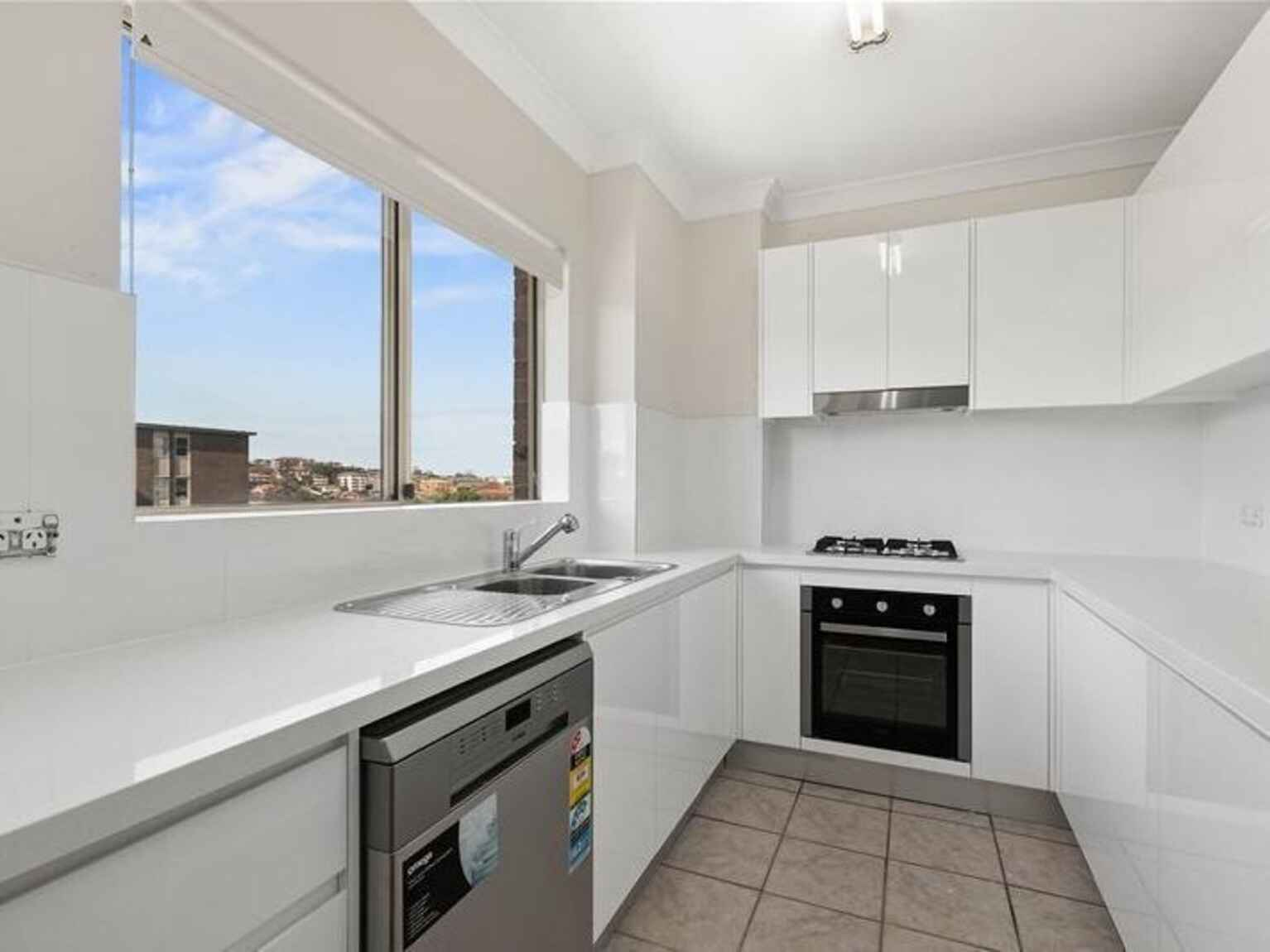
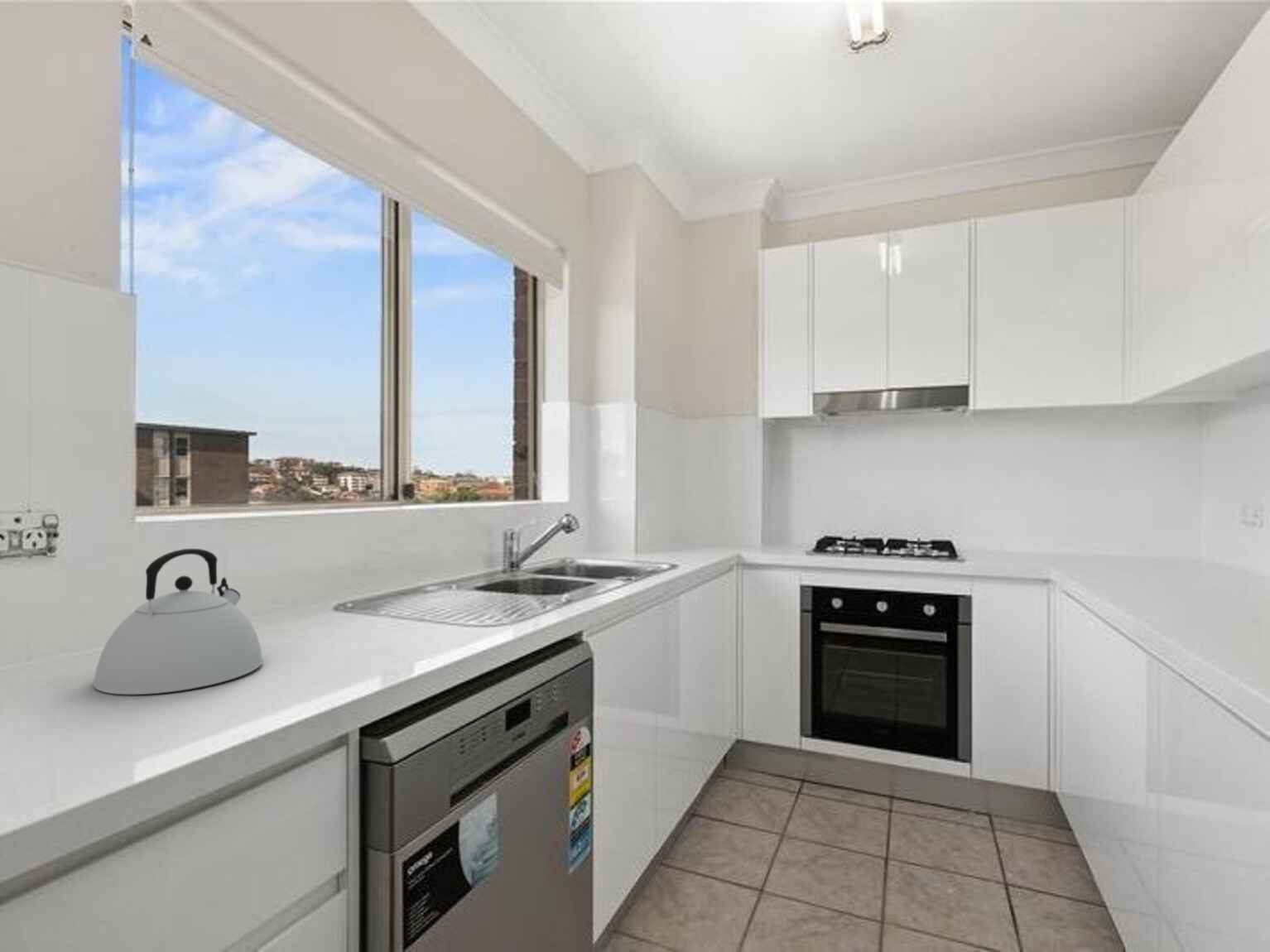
+ kettle [93,548,264,695]
